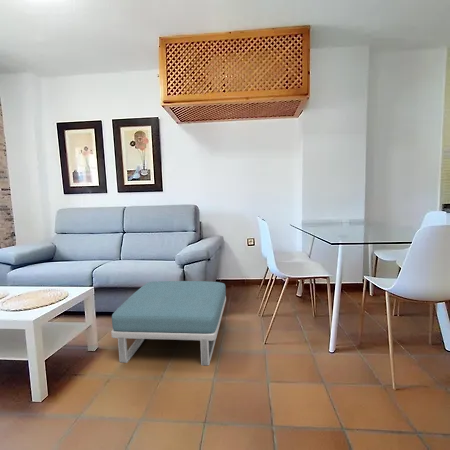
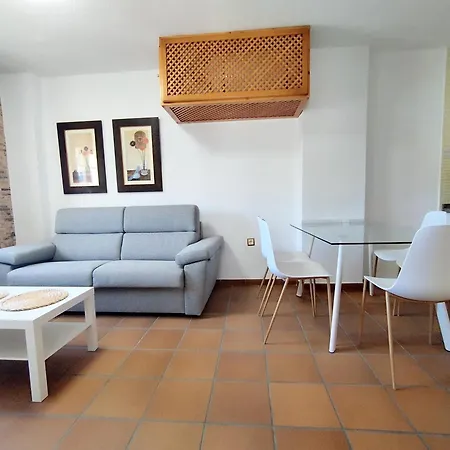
- footstool [110,280,227,367]
